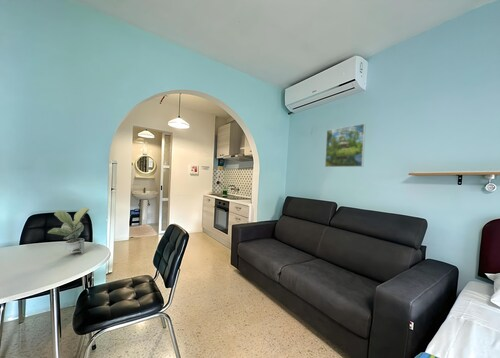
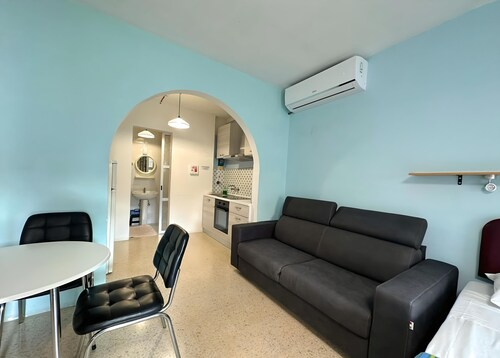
- potted plant [47,206,91,255]
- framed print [324,123,367,168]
